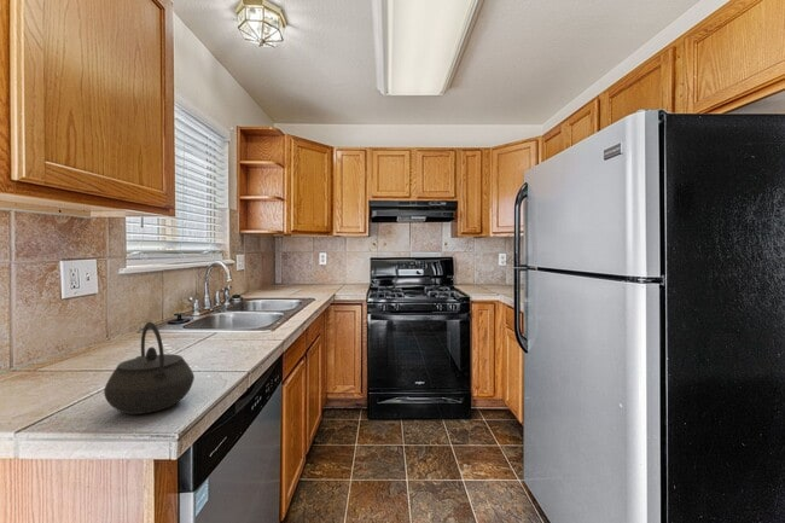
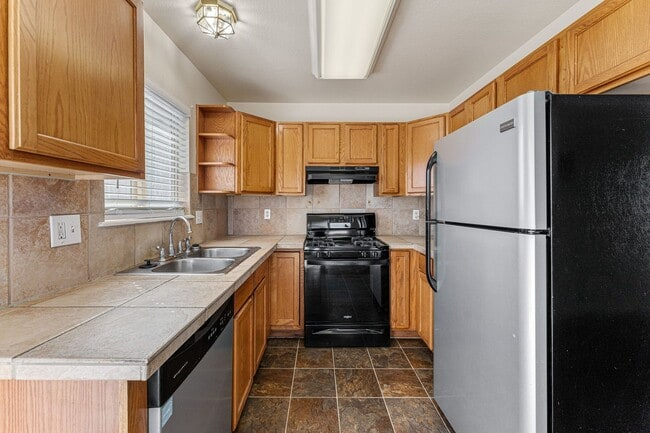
- kettle [103,320,196,416]
